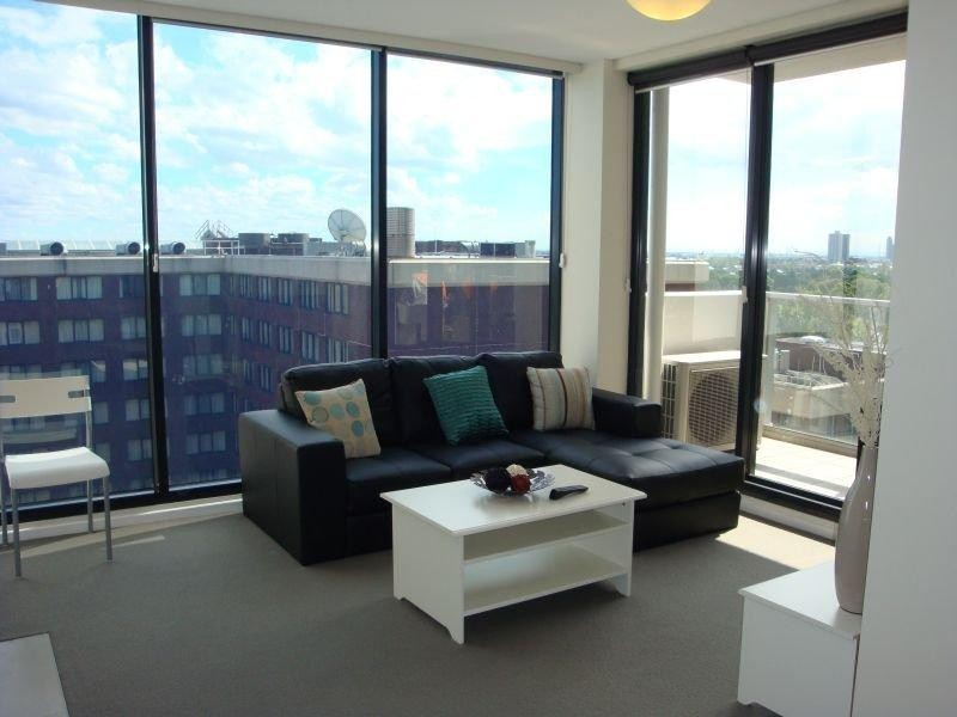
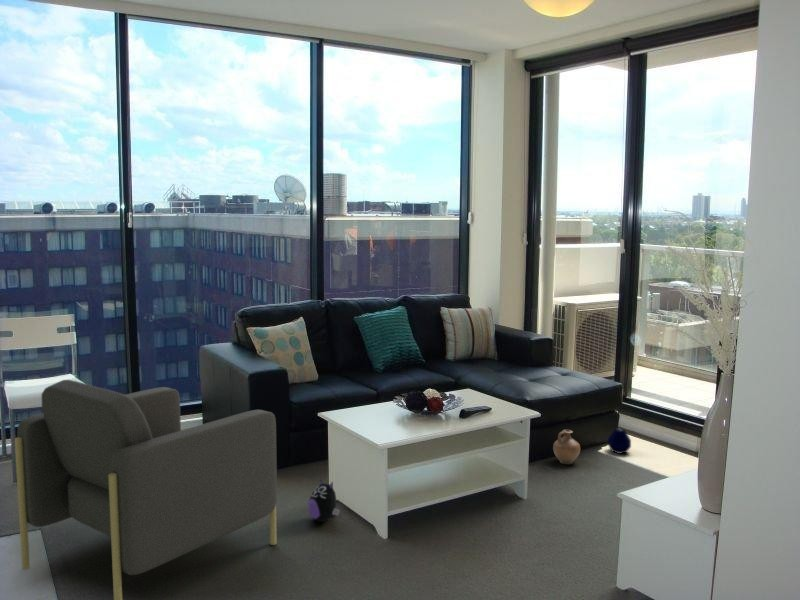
+ armchair [14,379,278,600]
+ plush toy [307,478,341,523]
+ ceramic jug [552,429,581,465]
+ speaker [607,427,632,455]
